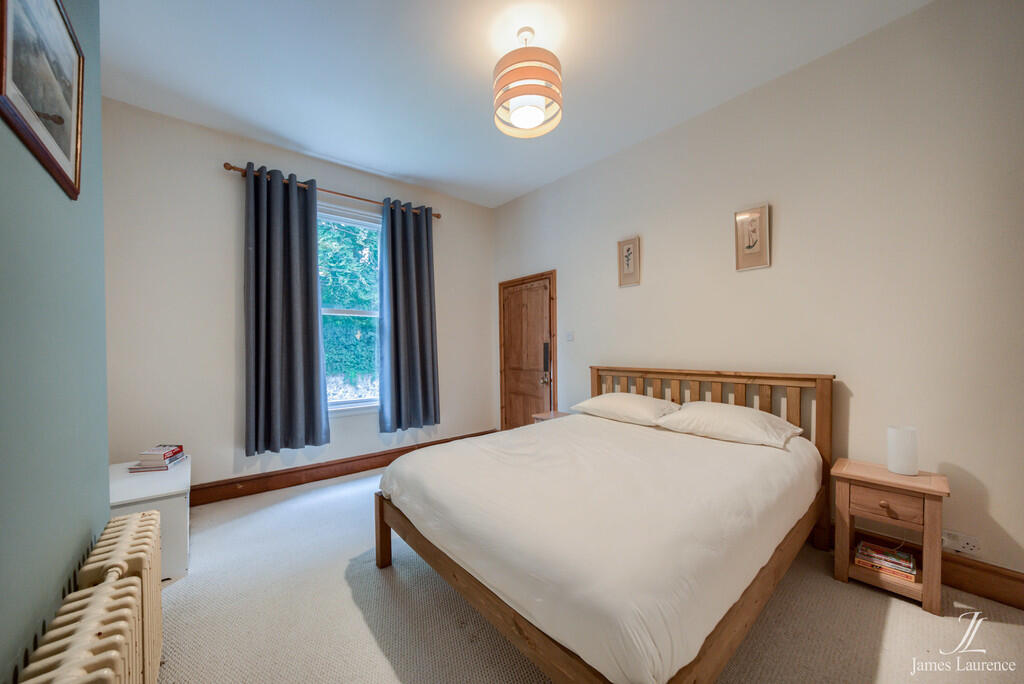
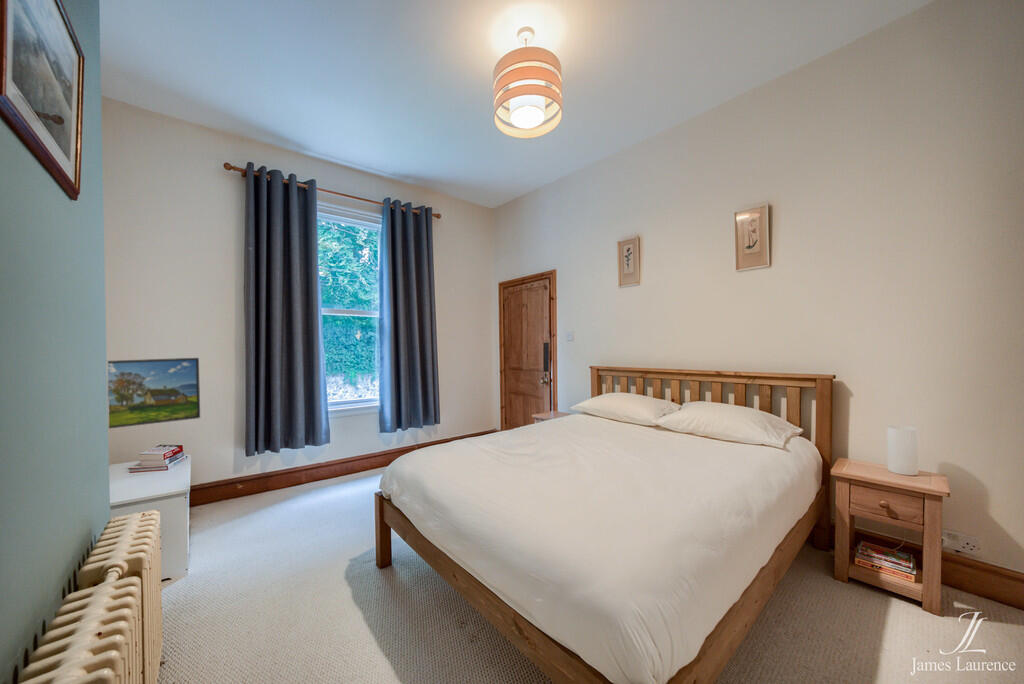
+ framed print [107,357,201,429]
